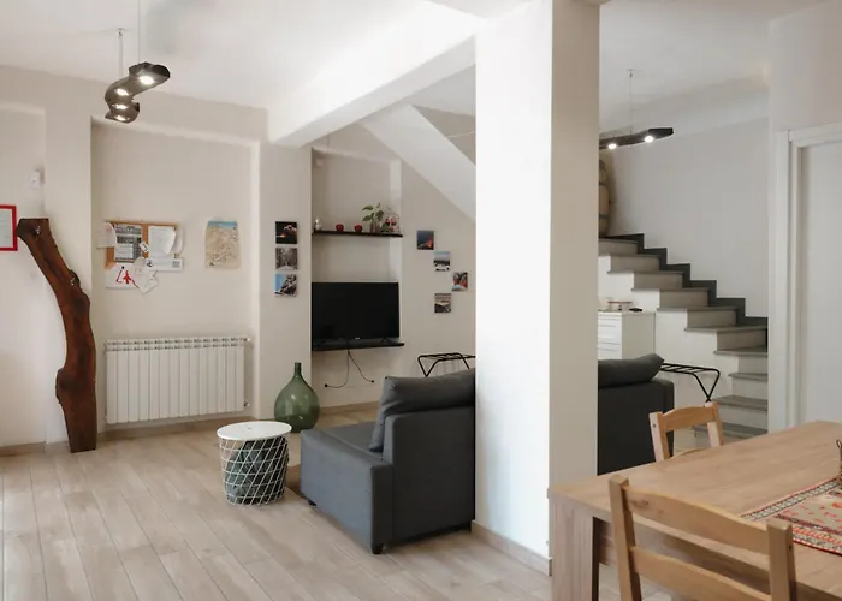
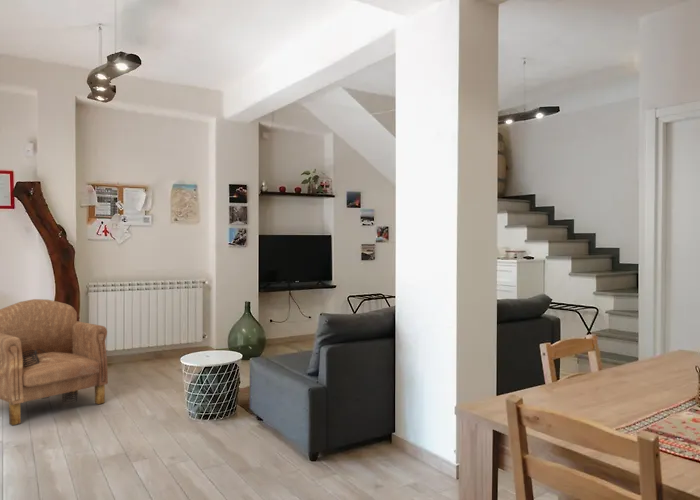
+ armchair [0,298,109,426]
